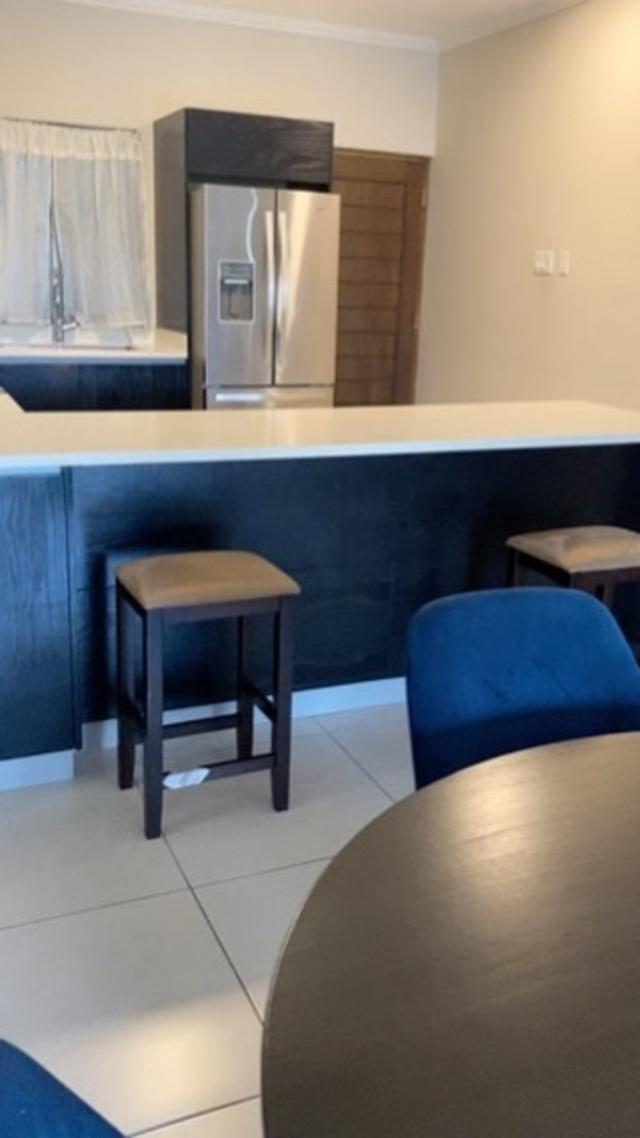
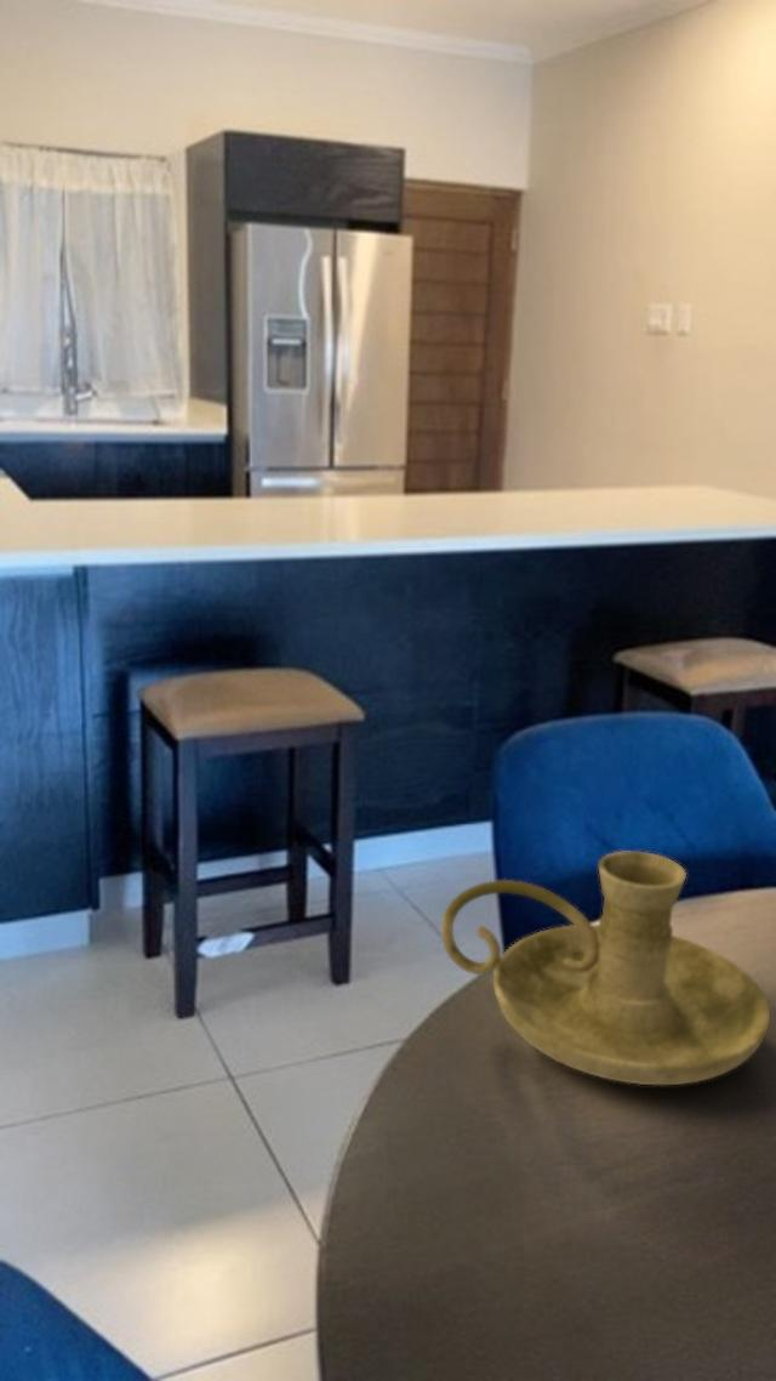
+ candle holder [440,851,771,1086]
